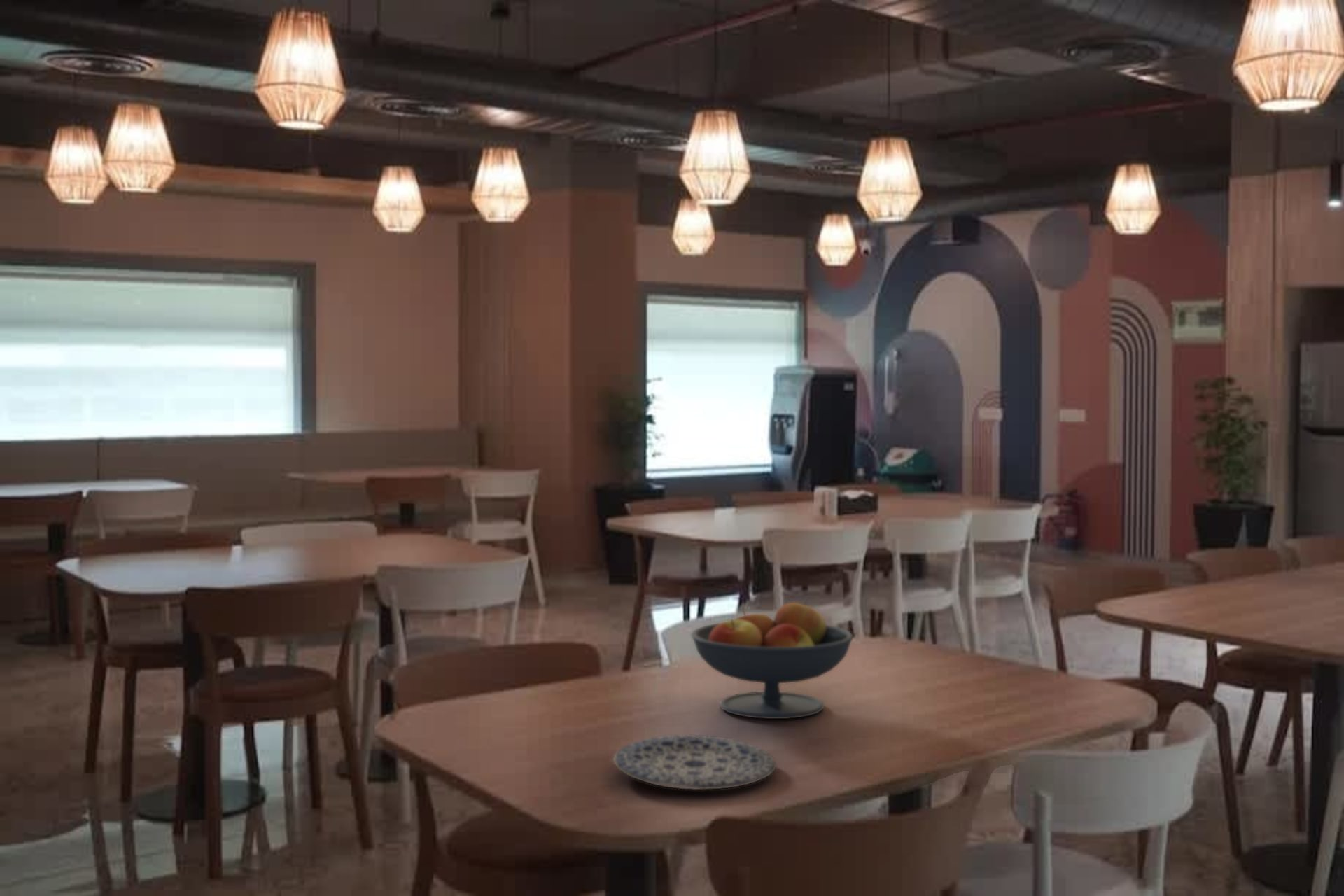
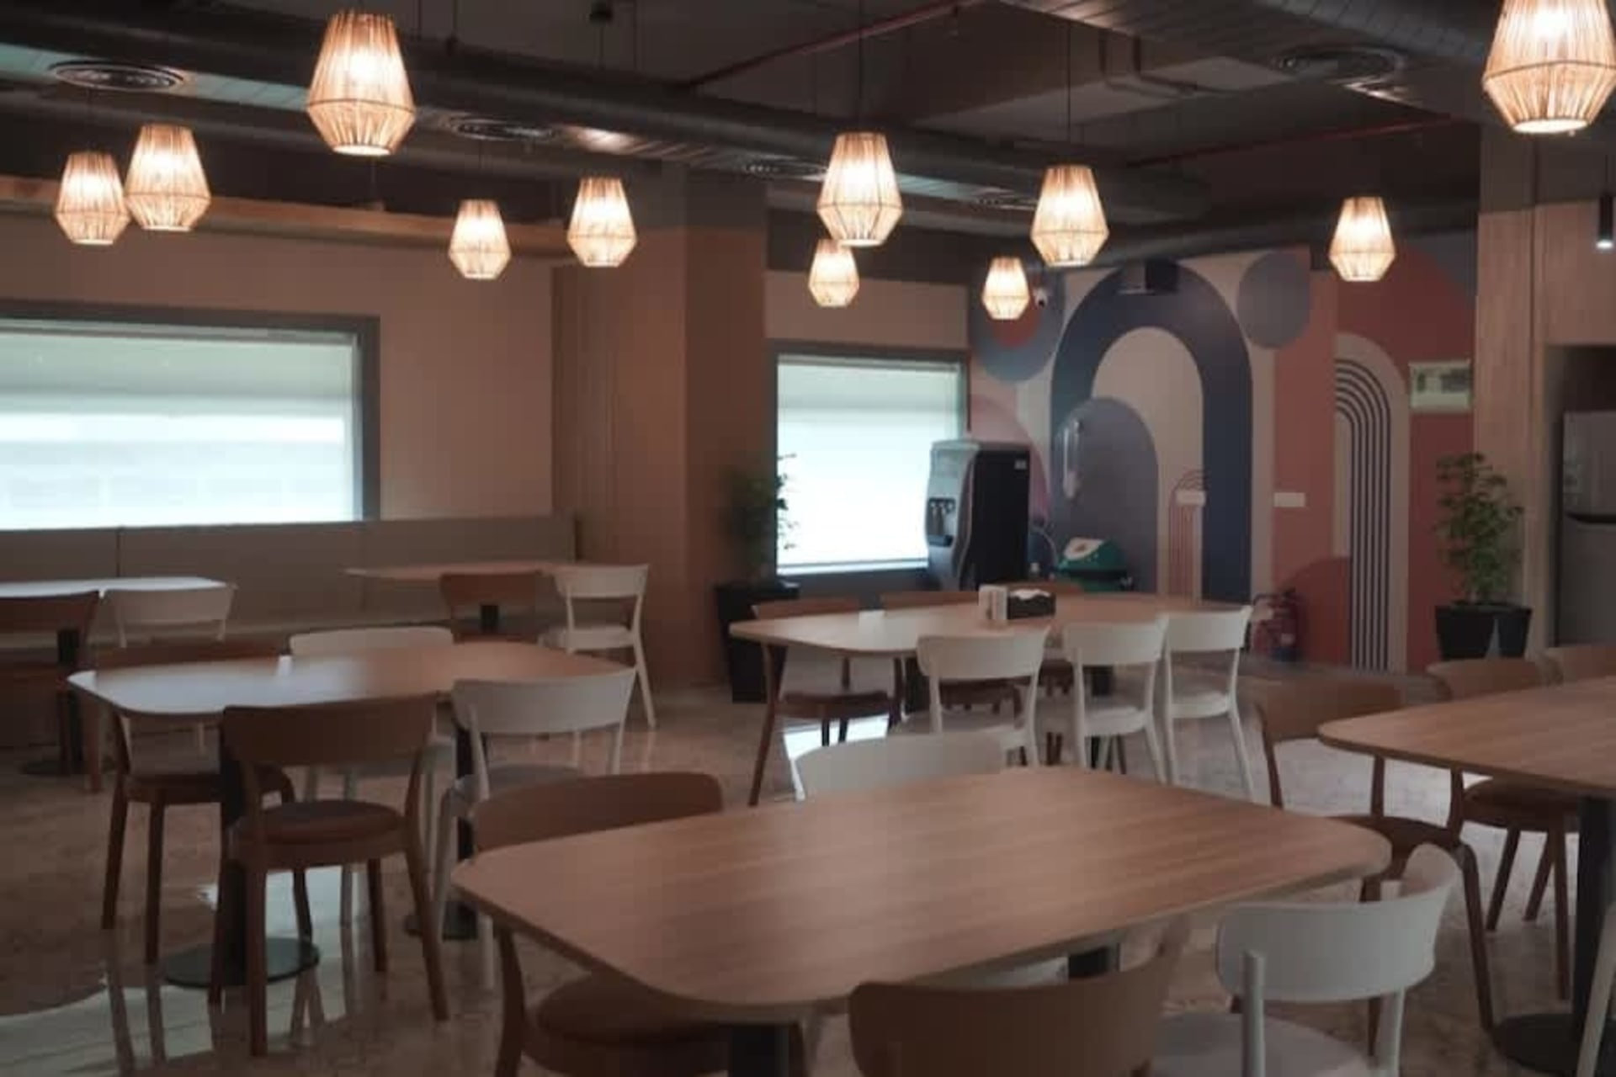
- plate [612,735,777,790]
- fruit bowl [690,600,854,720]
